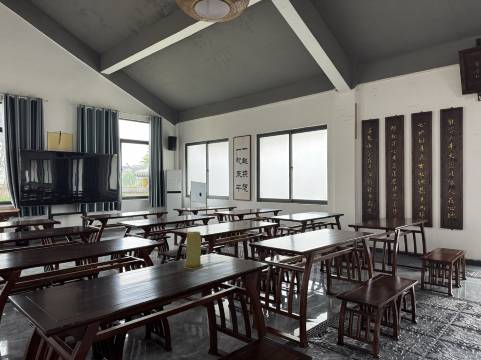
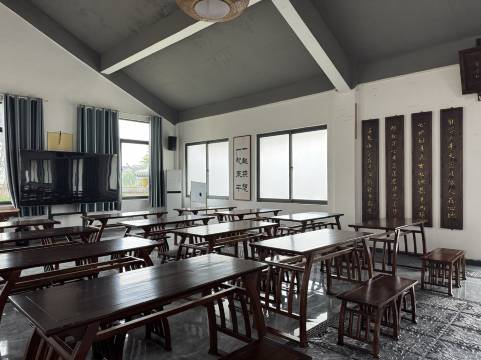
- candle [183,231,204,270]
